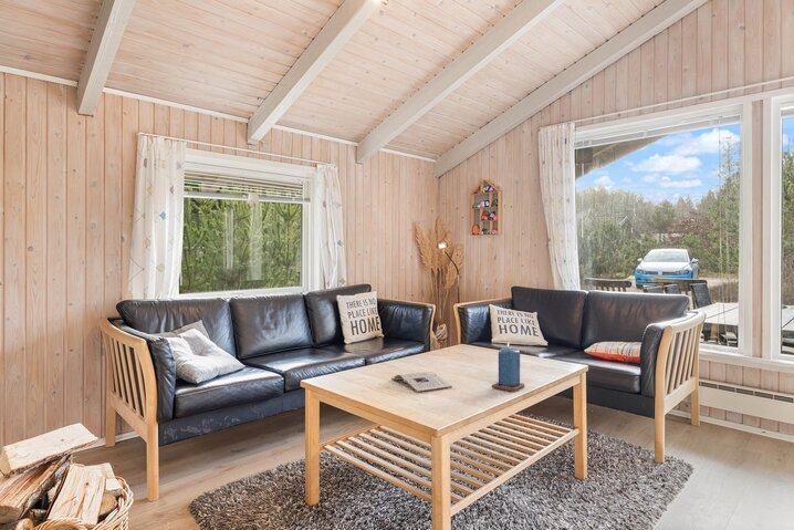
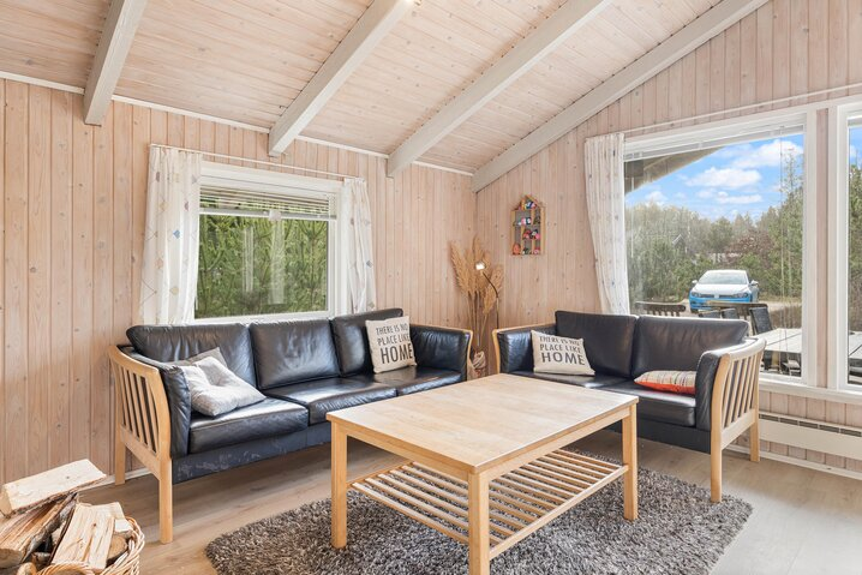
- candle [491,342,525,393]
- magazine [390,371,453,393]
